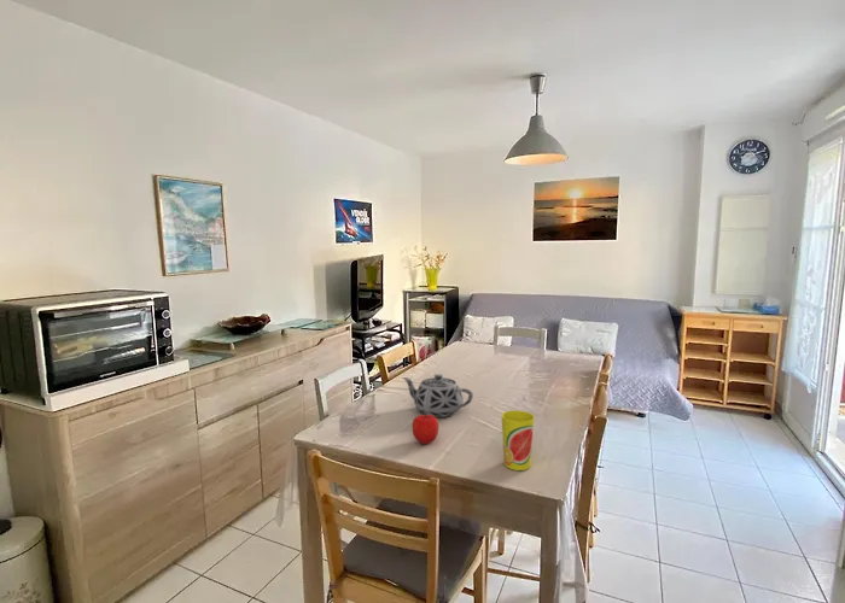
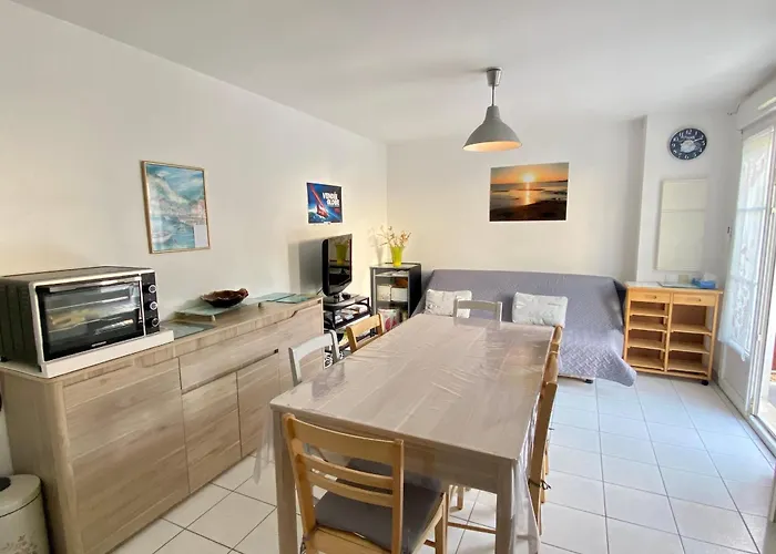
- teapot [401,373,474,418]
- fruit [410,414,439,445]
- cup [500,409,536,472]
